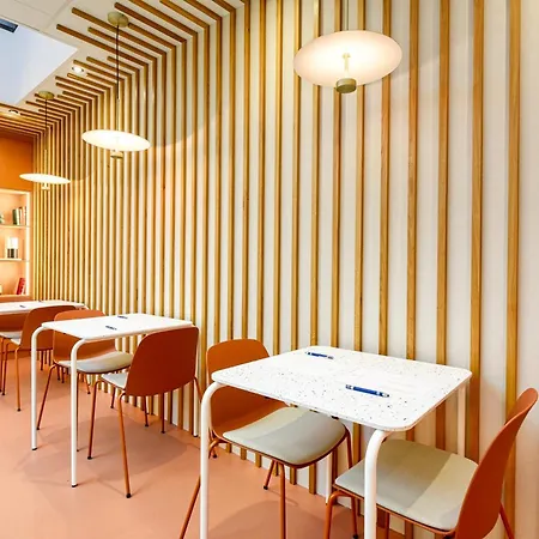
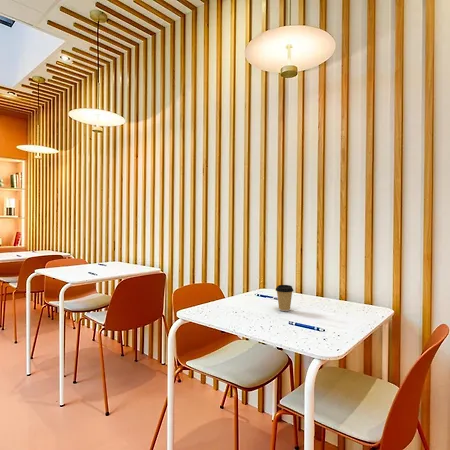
+ coffee cup [275,284,294,312]
